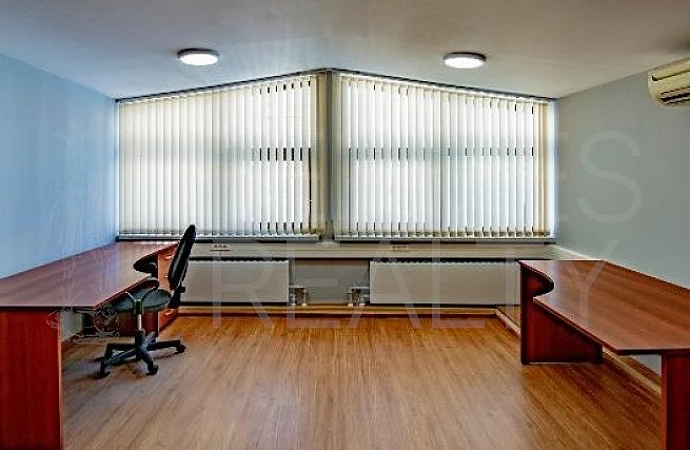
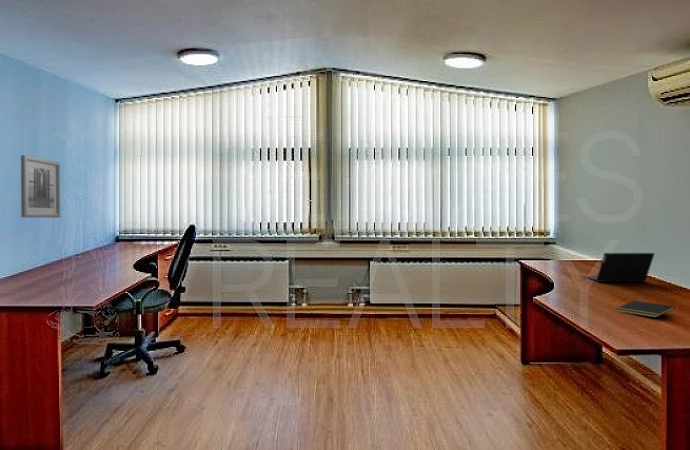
+ wall art [20,154,61,219]
+ notepad [615,300,676,318]
+ laptop computer [582,252,656,283]
